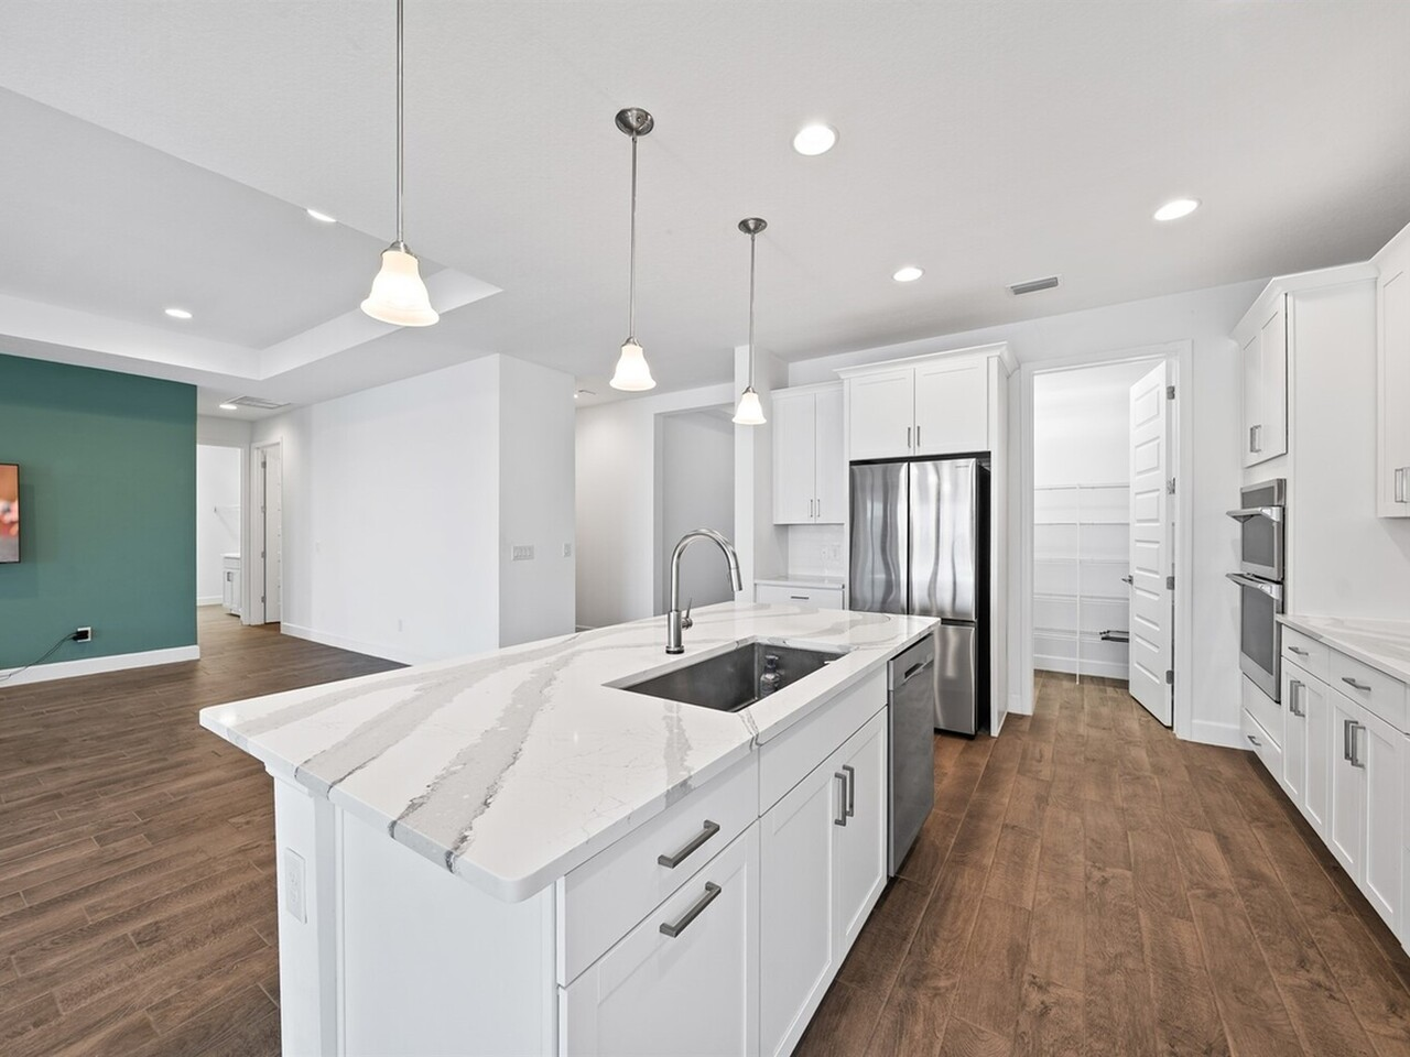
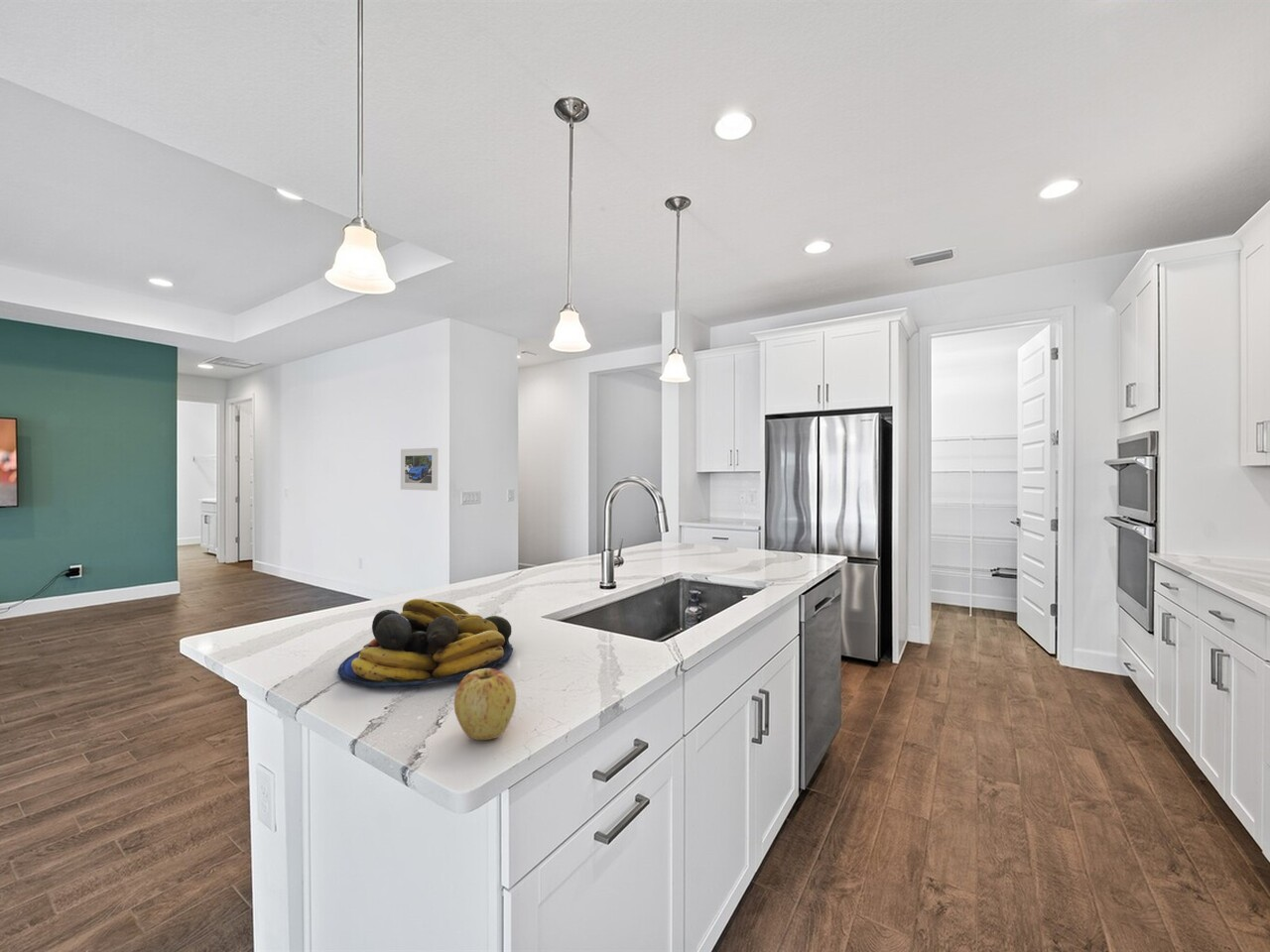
+ fruit bowl [337,598,514,689]
+ apple [453,667,517,741]
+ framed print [400,447,439,492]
